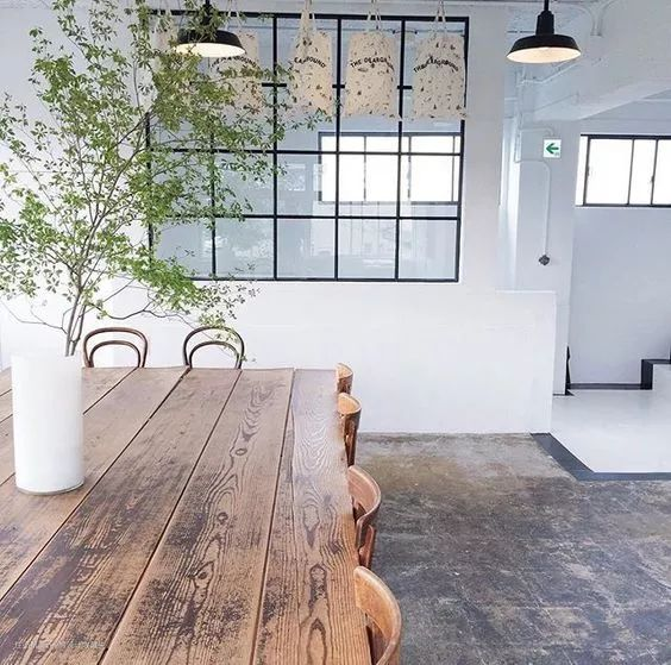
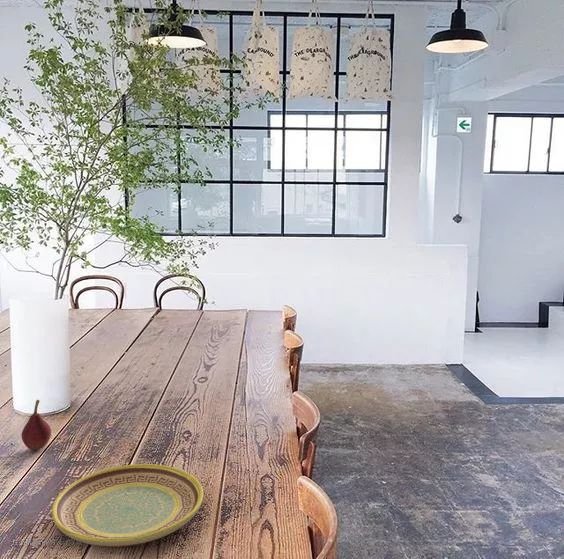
+ fruit [21,399,52,451]
+ plate [51,463,204,548]
